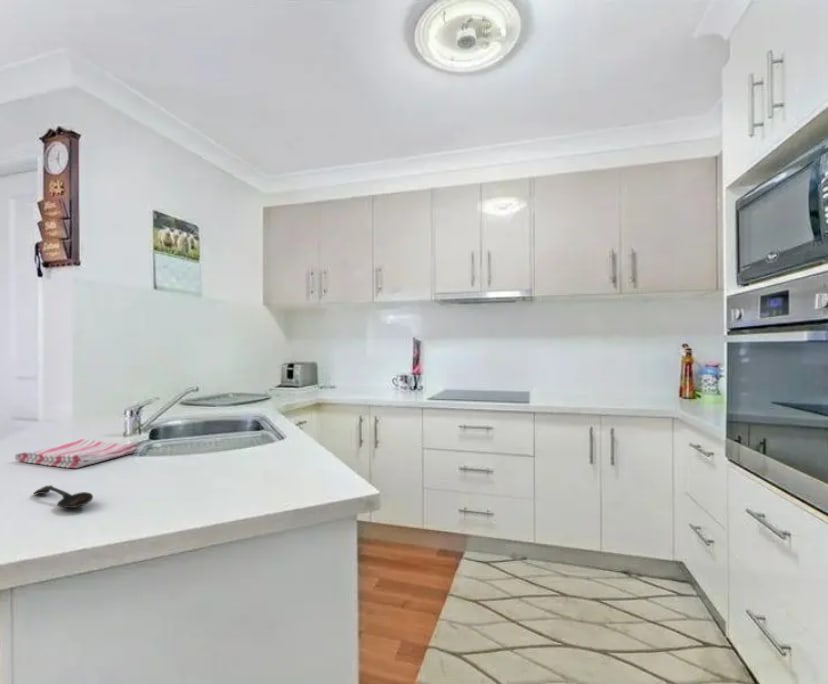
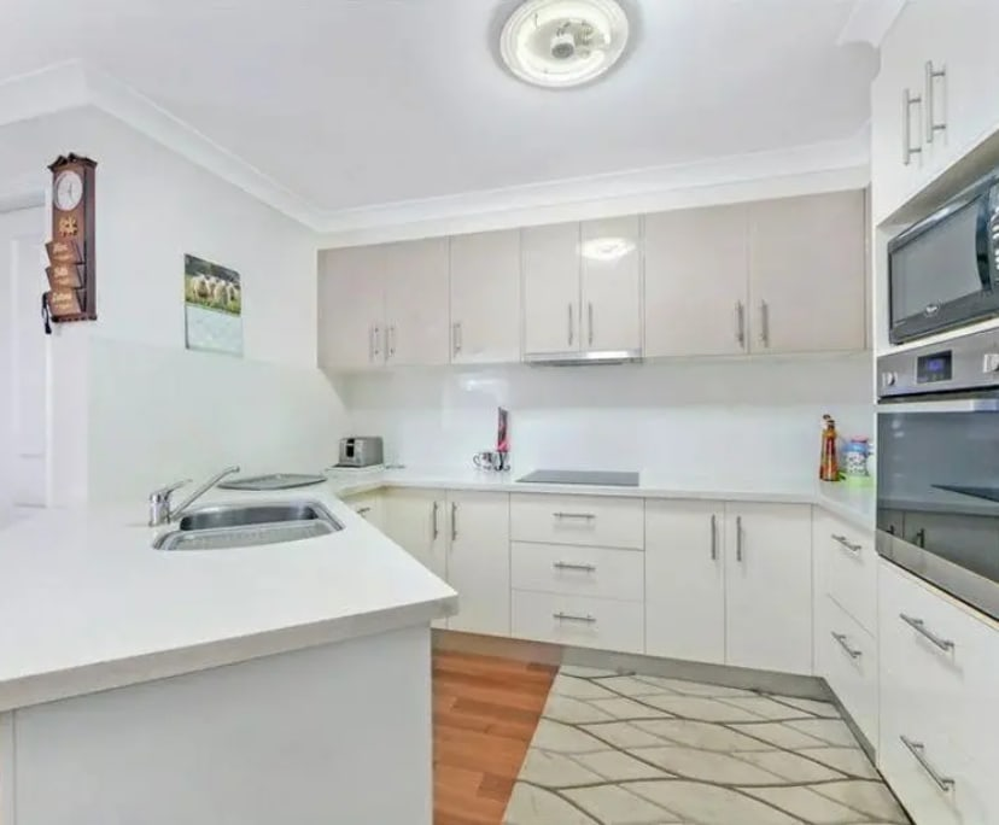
- dish towel [14,438,140,469]
- spoon [32,484,94,509]
